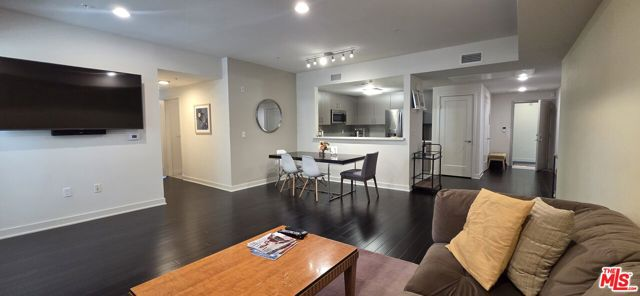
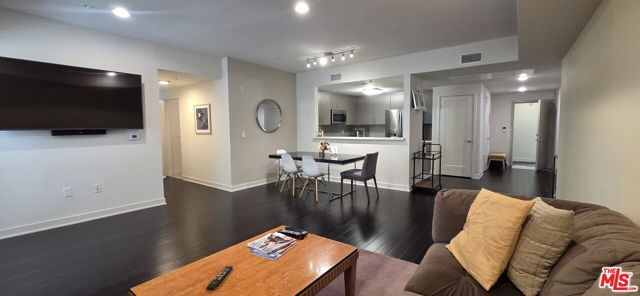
+ remote control [205,265,234,292]
